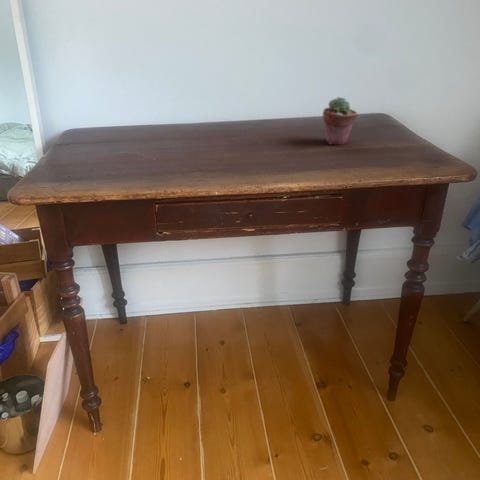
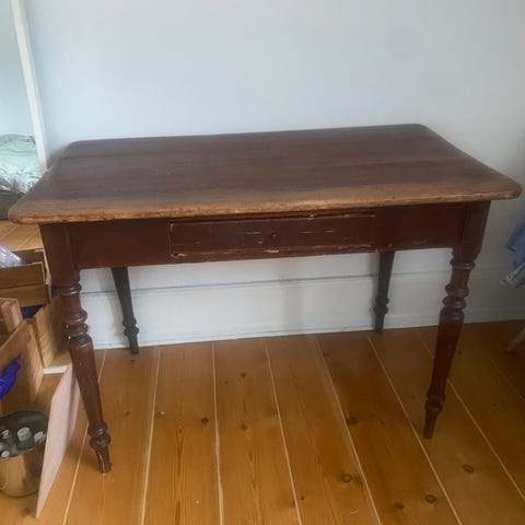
- potted succulent [322,96,359,146]
